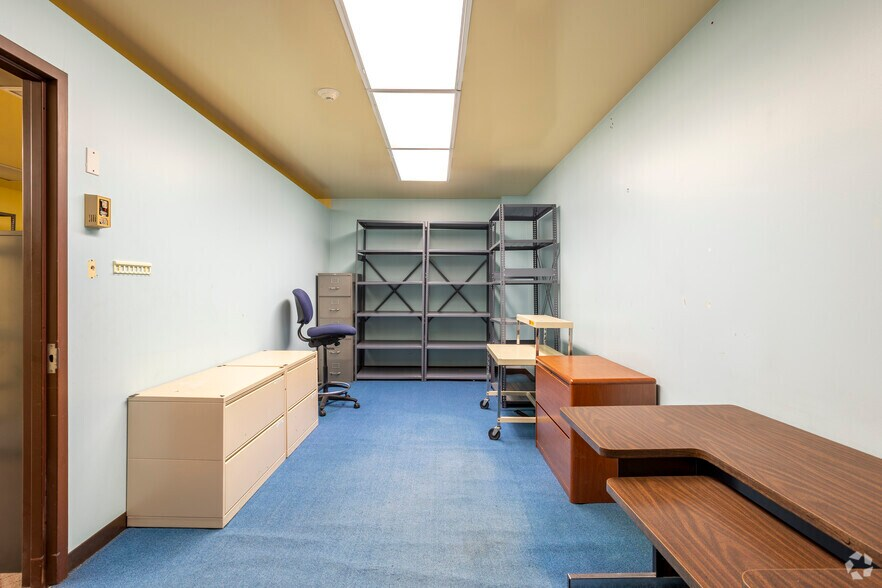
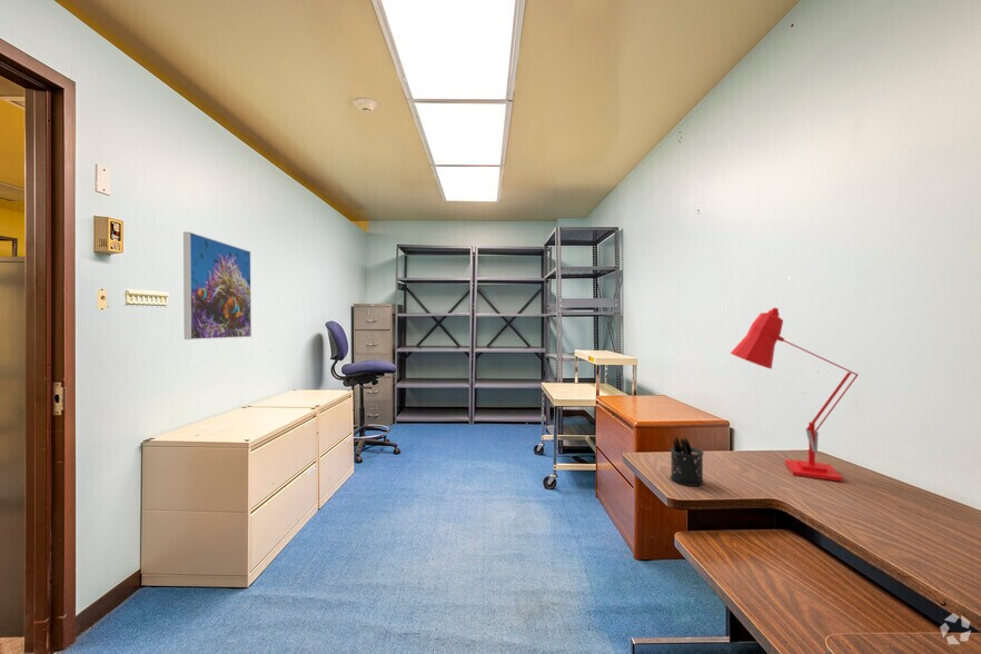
+ pen holder [668,436,705,487]
+ desk lamp [730,307,859,483]
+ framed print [182,231,252,340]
